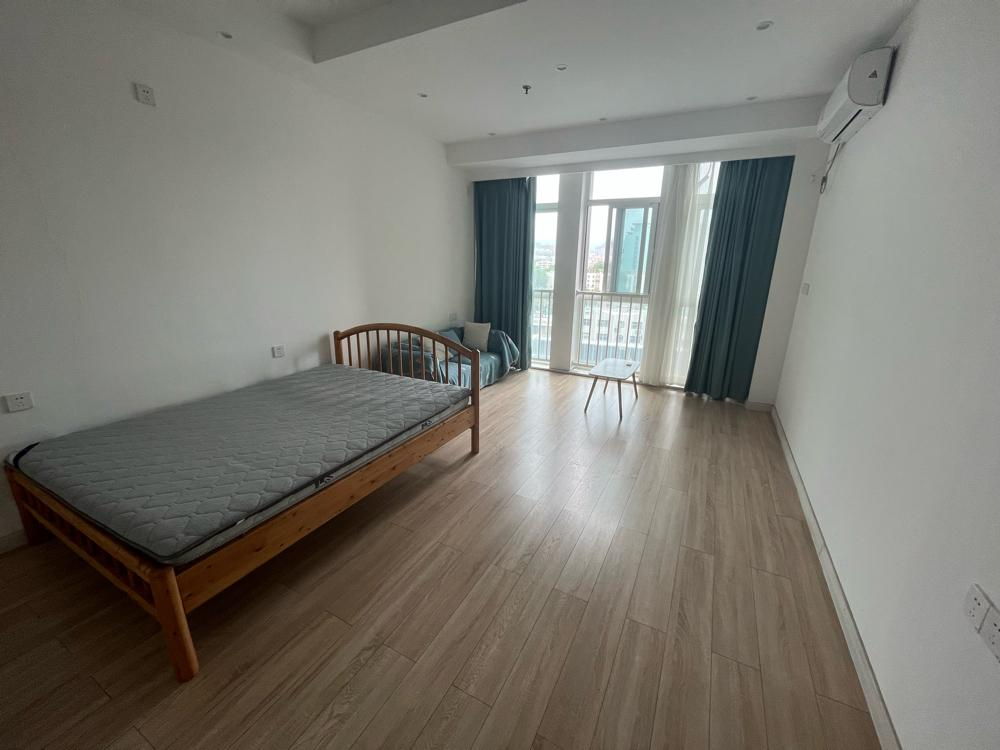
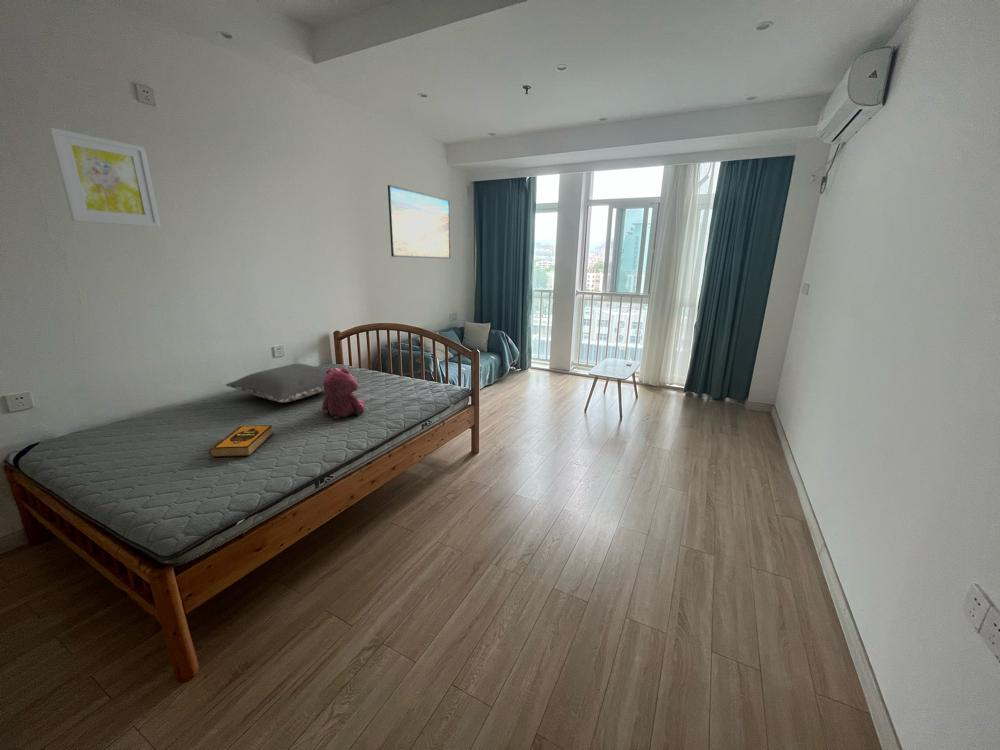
+ hardback book [208,424,274,458]
+ pillow [225,362,329,403]
+ teddy bear [321,367,366,421]
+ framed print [387,184,452,260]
+ wall art [47,127,162,228]
